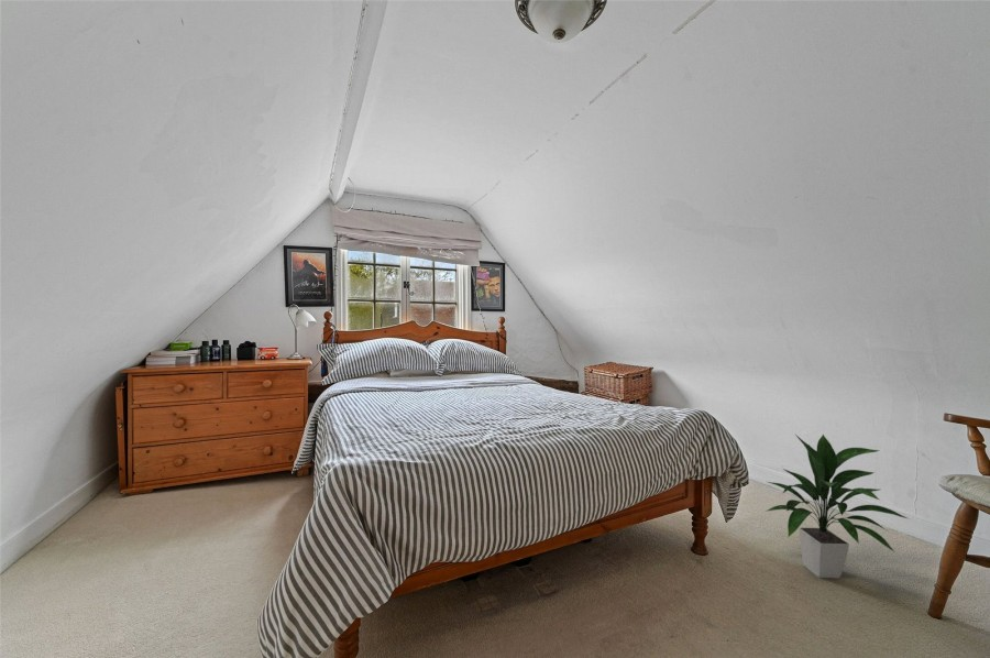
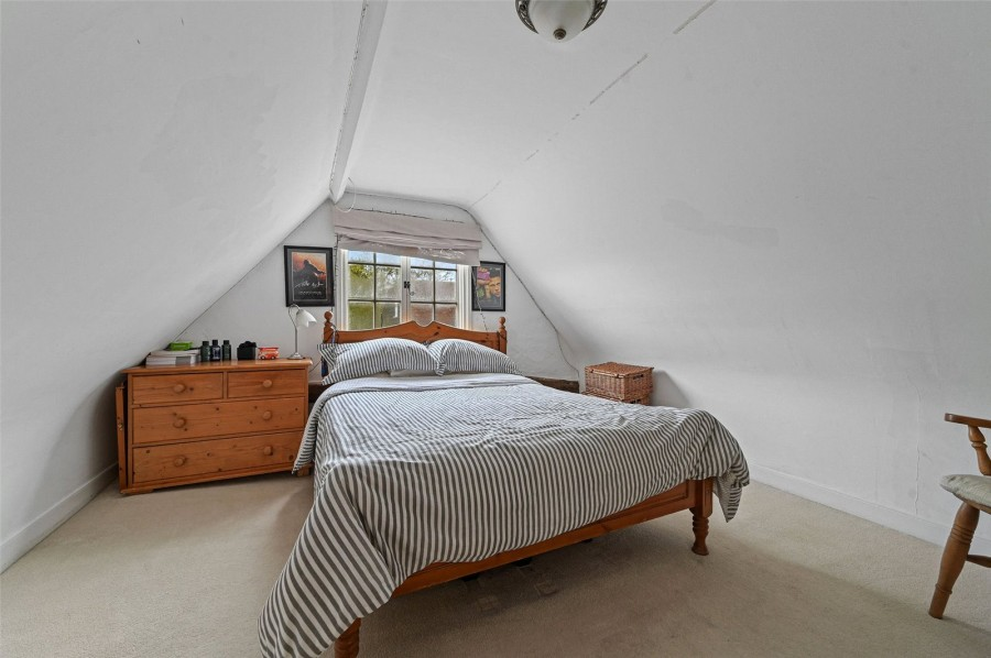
- indoor plant [763,434,911,579]
